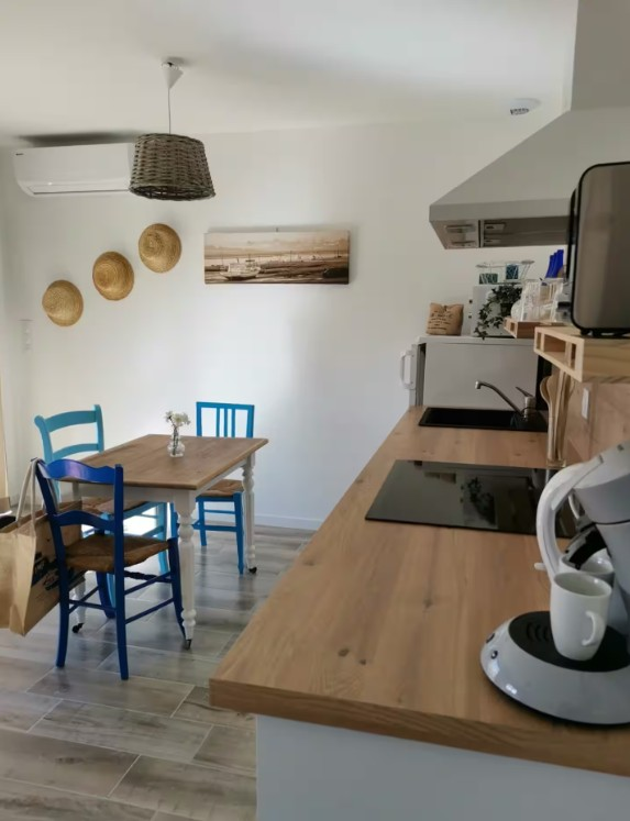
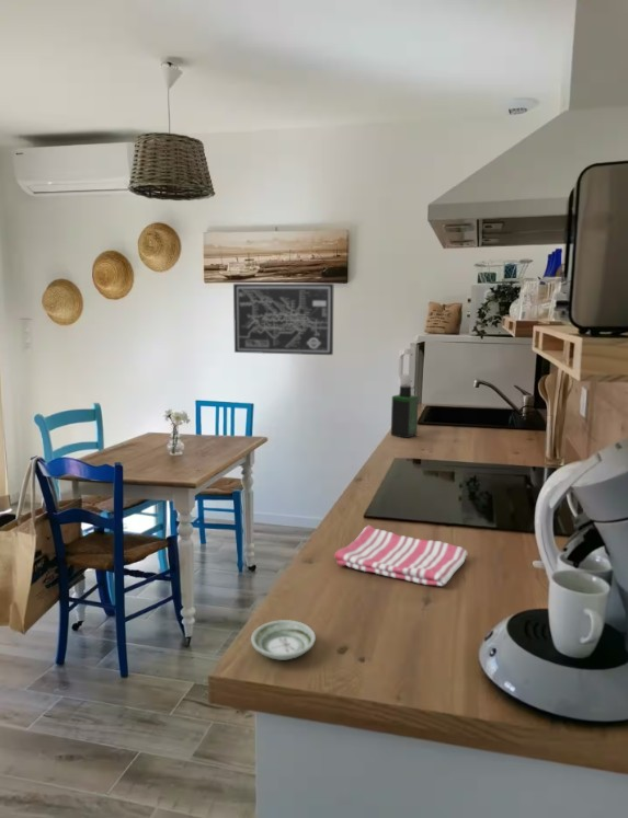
+ spray bottle [390,373,420,439]
+ saucer [250,619,317,661]
+ dish towel [333,525,468,587]
+ wall art [232,283,334,356]
